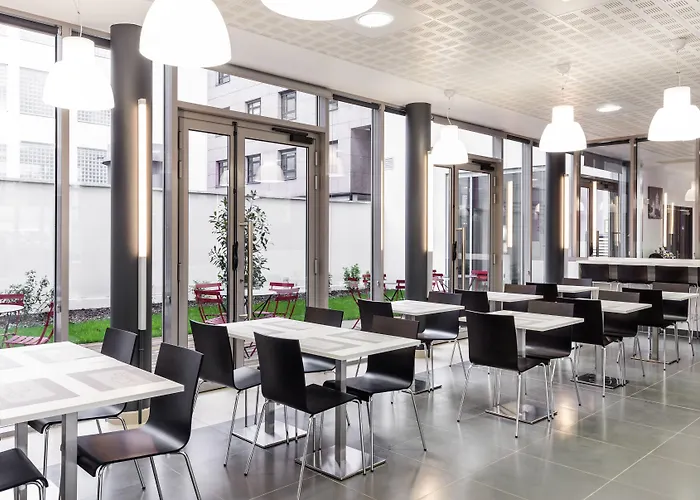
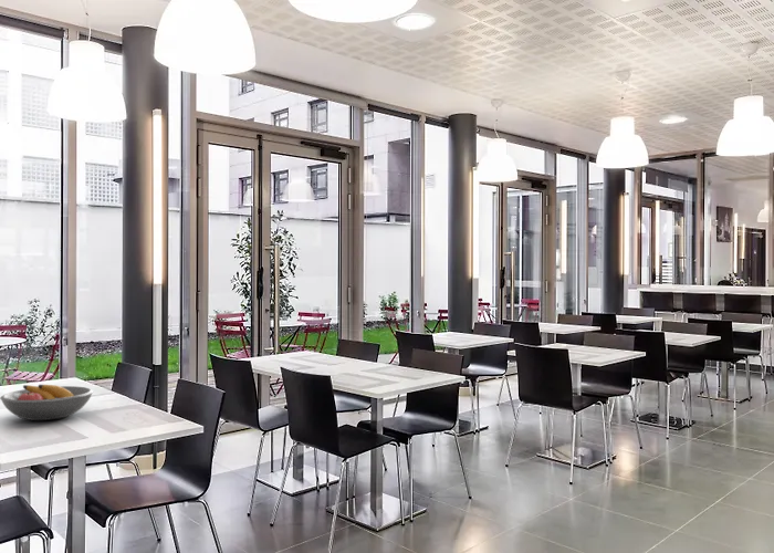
+ fruit bowl [0,384,94,421]
